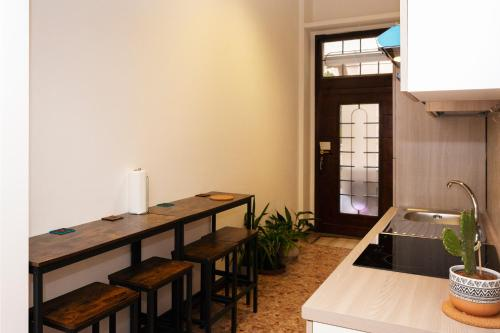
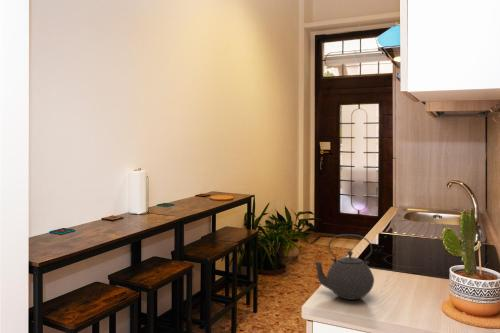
+ kettle [314,233,375,301]
